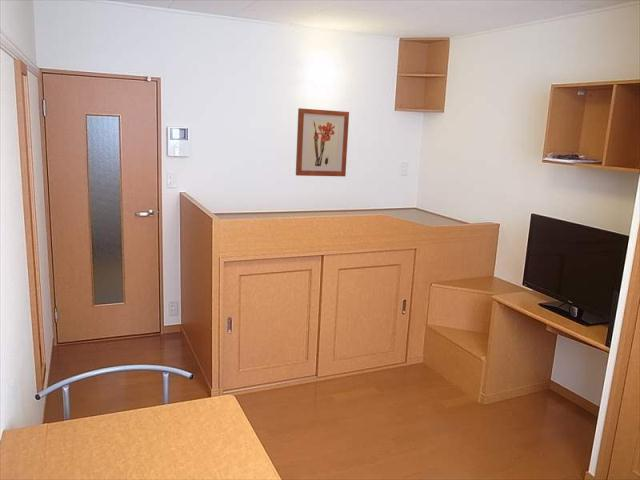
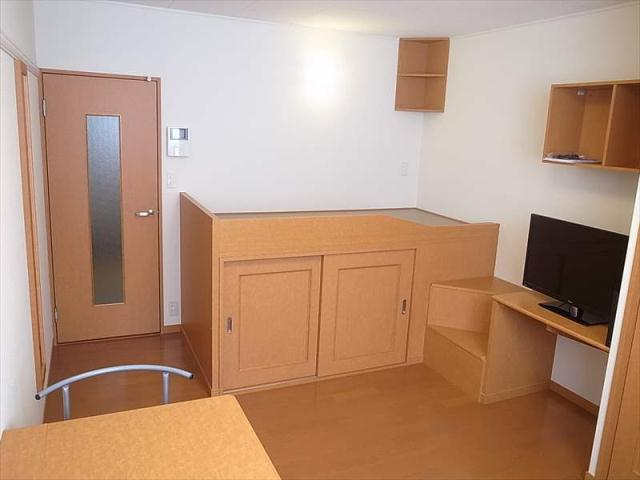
- wall art [295,107,350,177]
